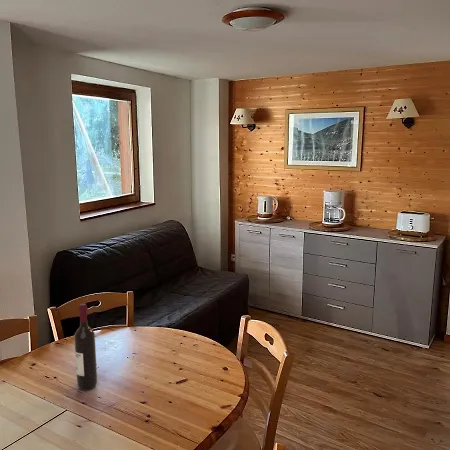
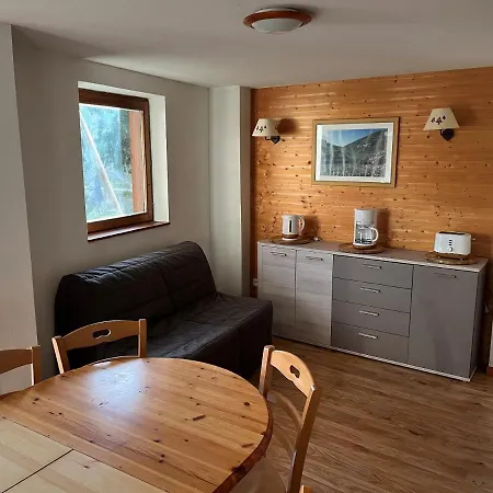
- wine bottle [73,303,98,391]
